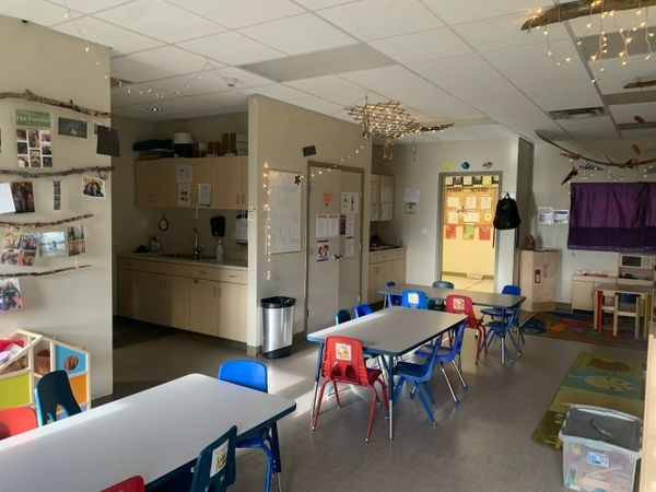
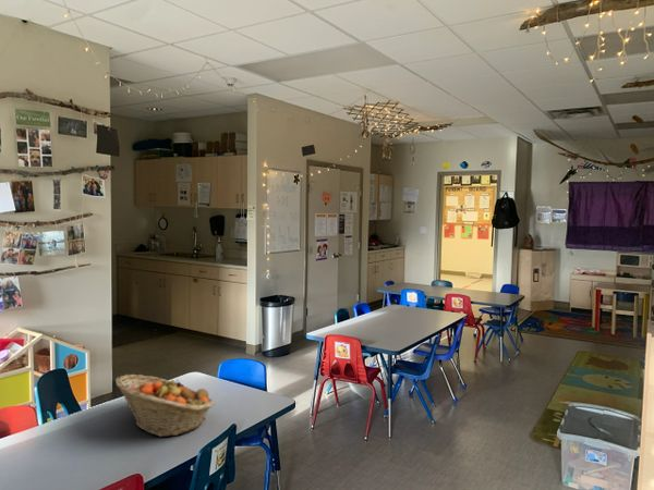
+ fruit basket [114,373,216,438]
